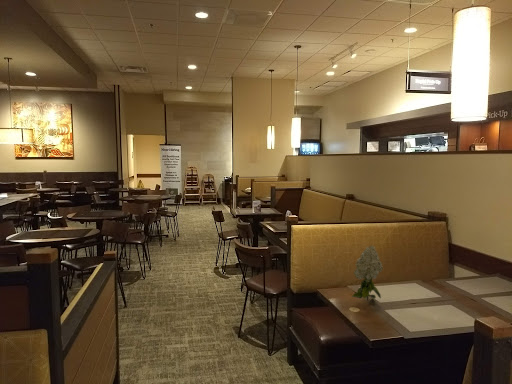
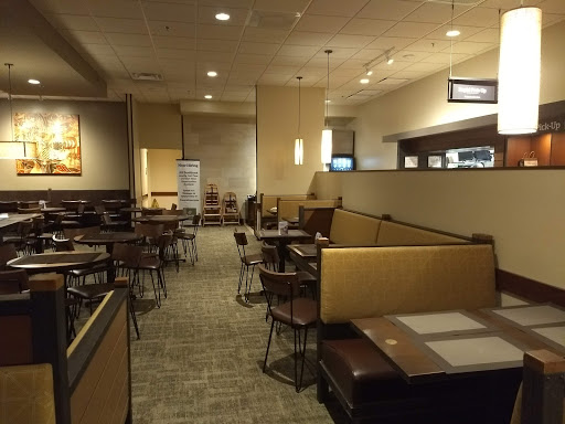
- flower [350,245,384,302]
